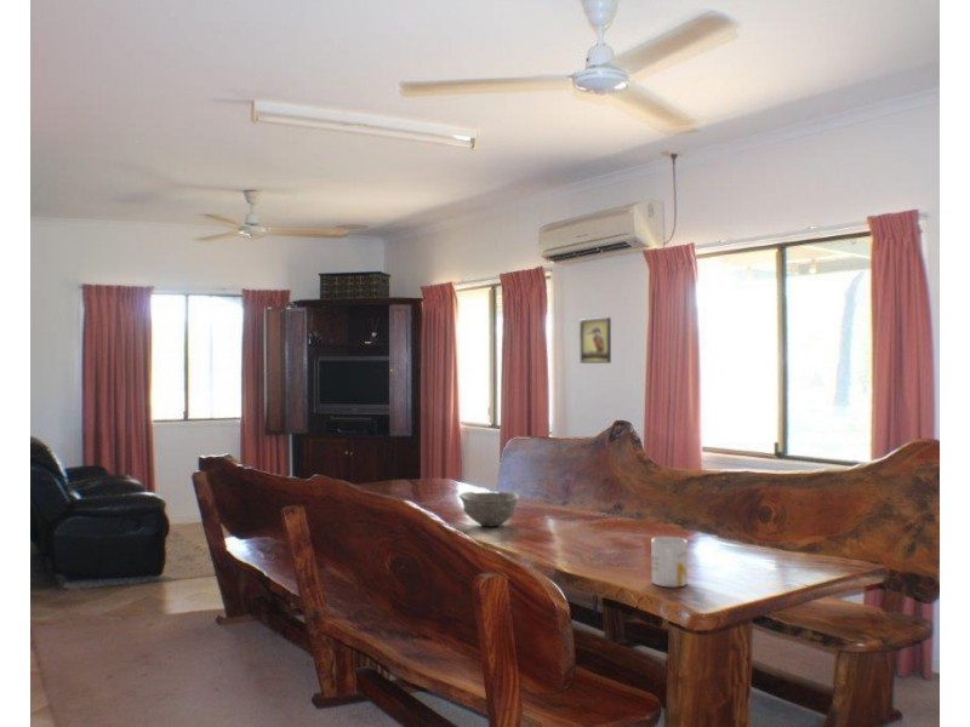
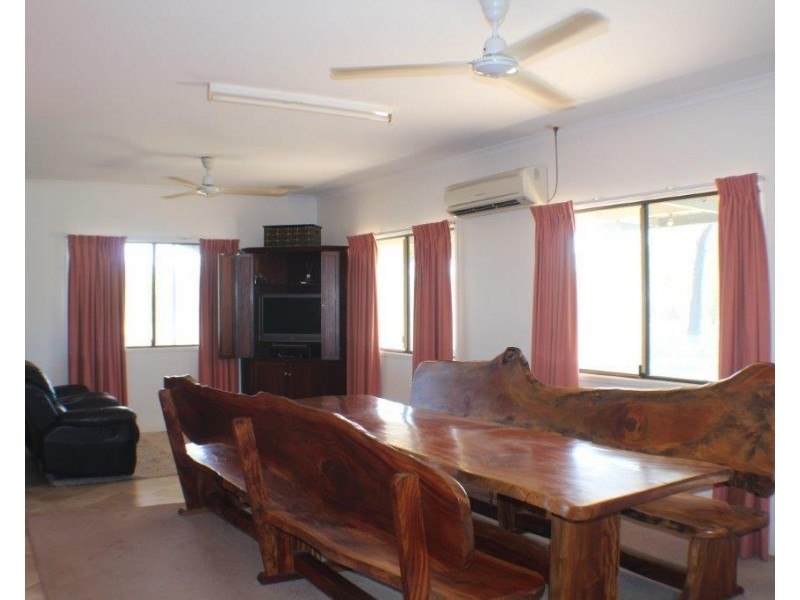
- bowl [457,491,520,528]
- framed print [578,316,612,365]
- mug [650,536,689,588]
